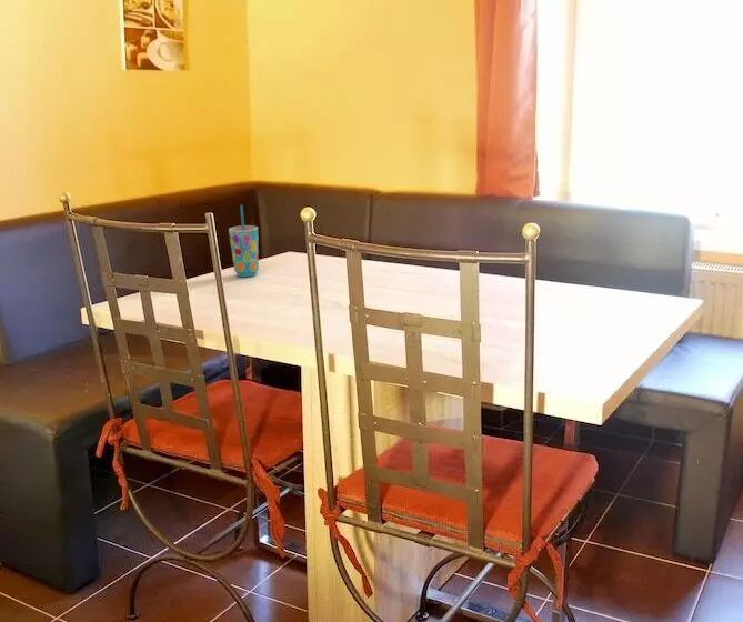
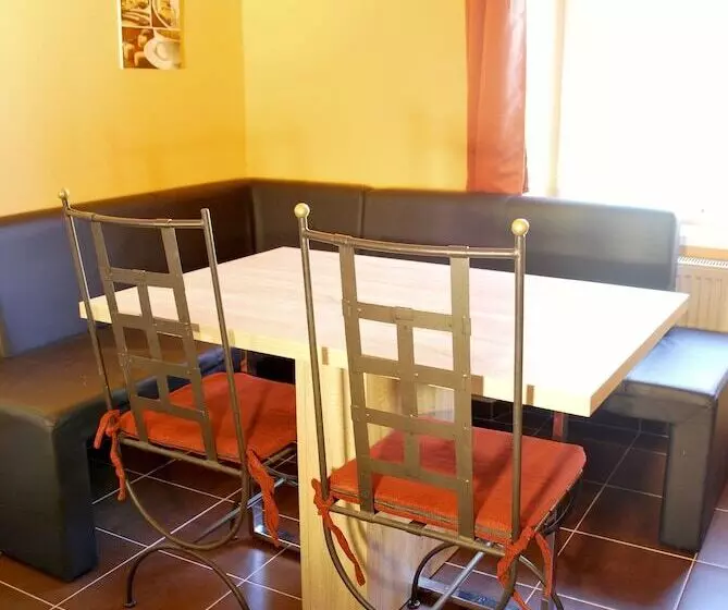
- cup [228,204,260,278]
